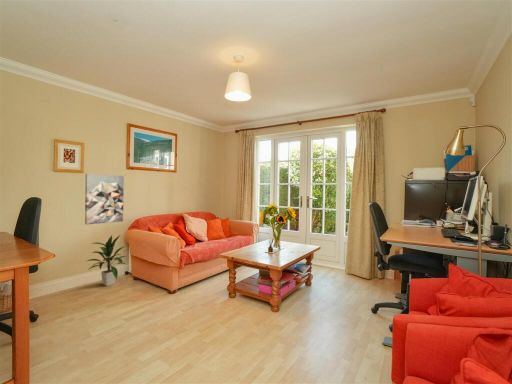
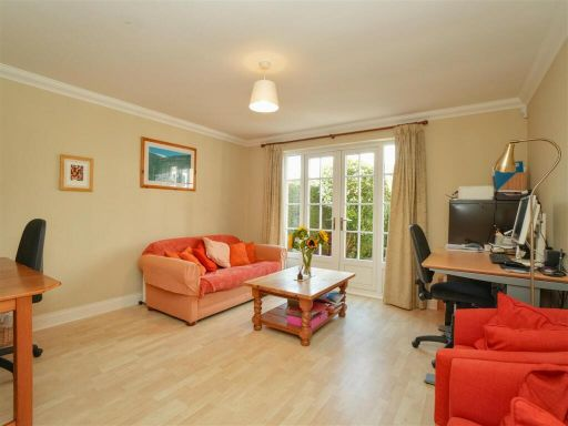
- wall art [84,173,125,225]
- indoor plant [86,234,128,287]
